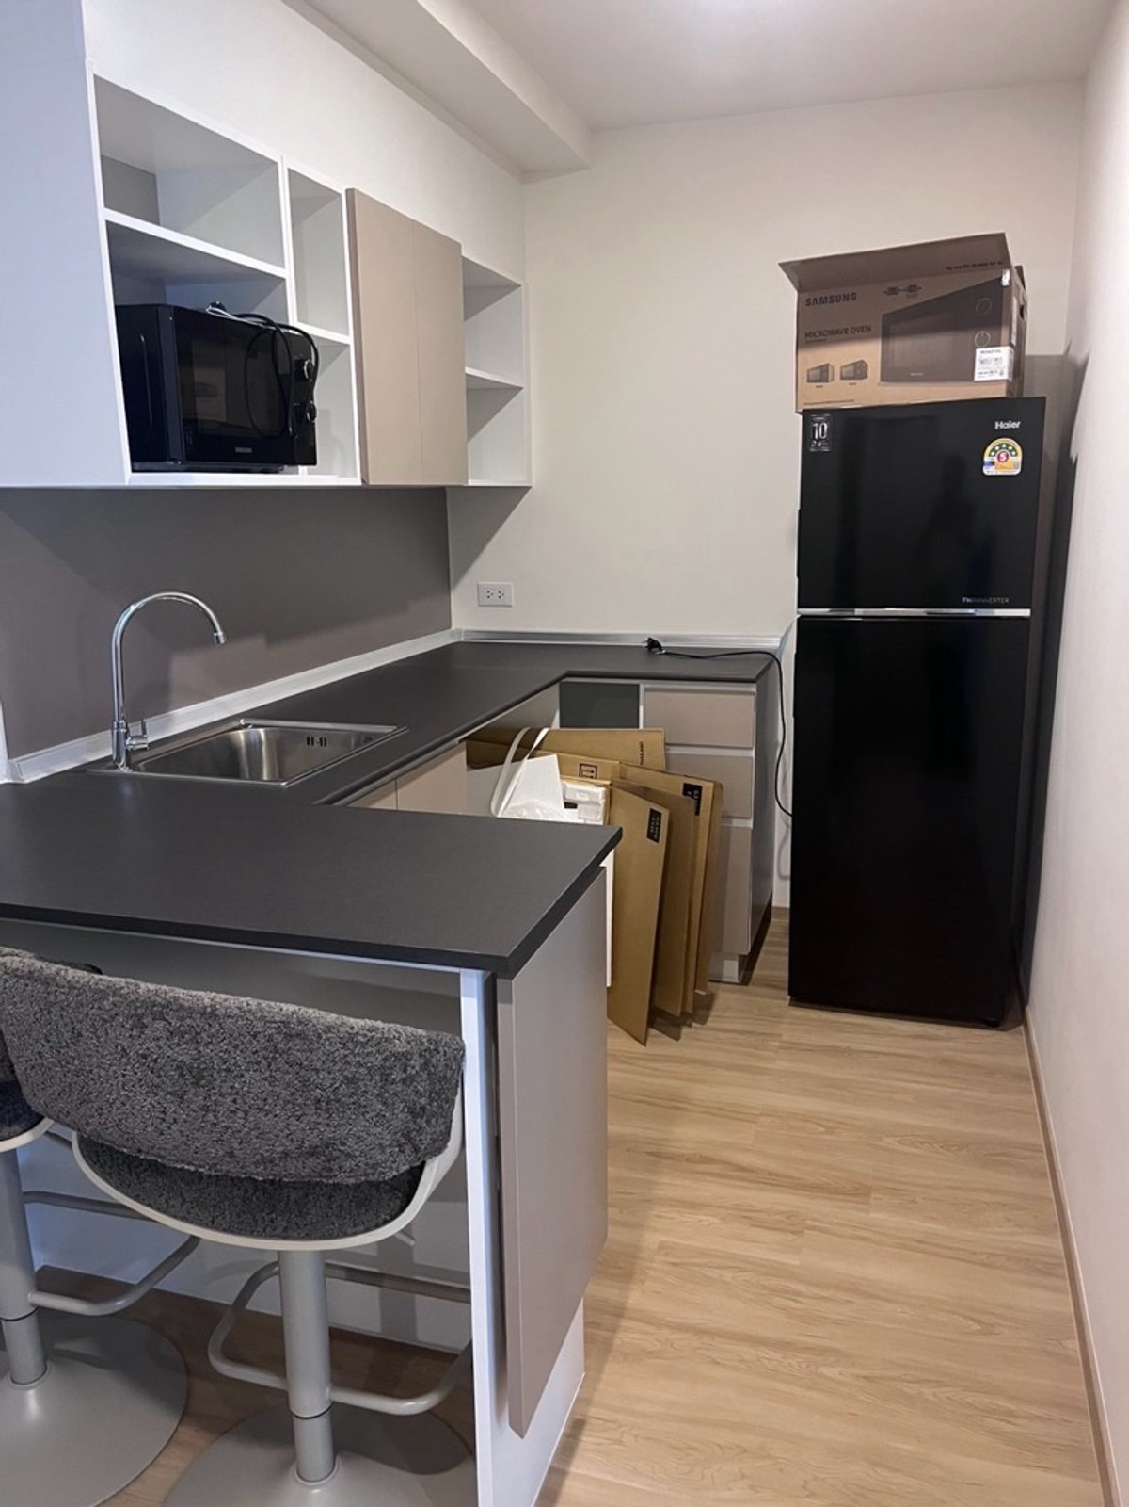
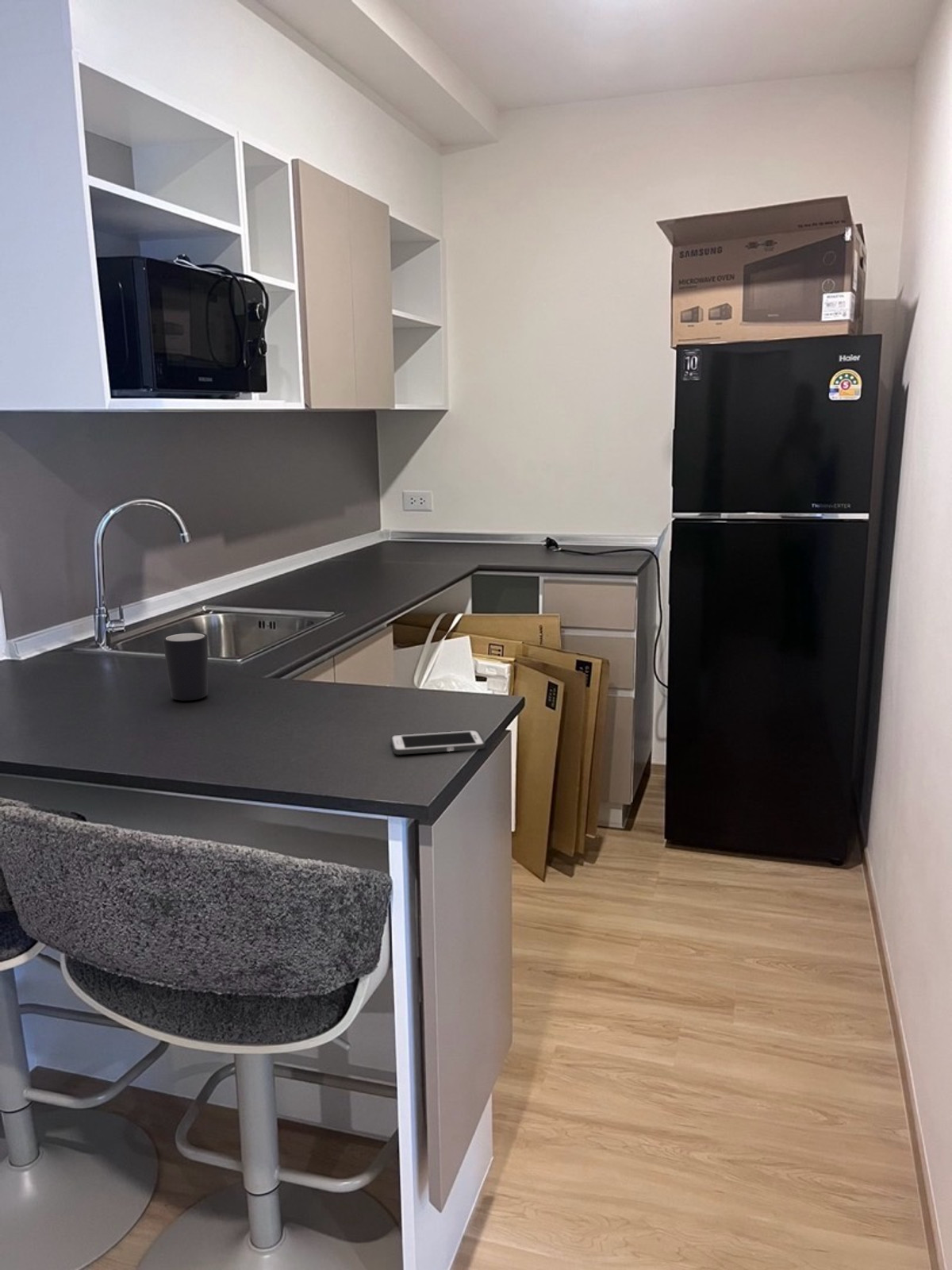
+ mug [162,632,209,702]
+ cell phone [390,729,486,756]
